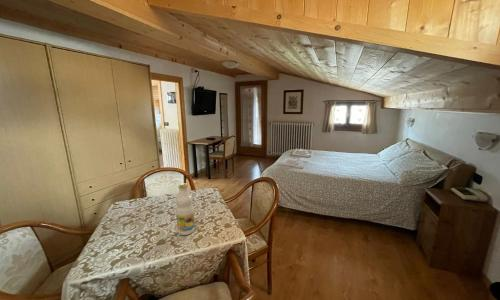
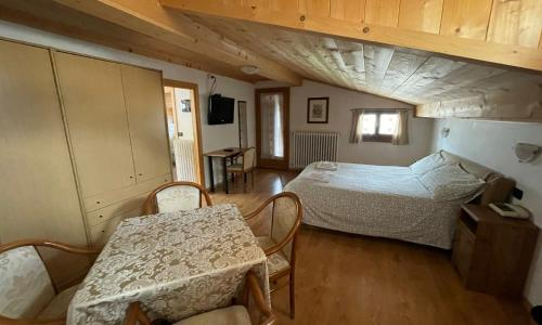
- bottle [175,183,196,236]
